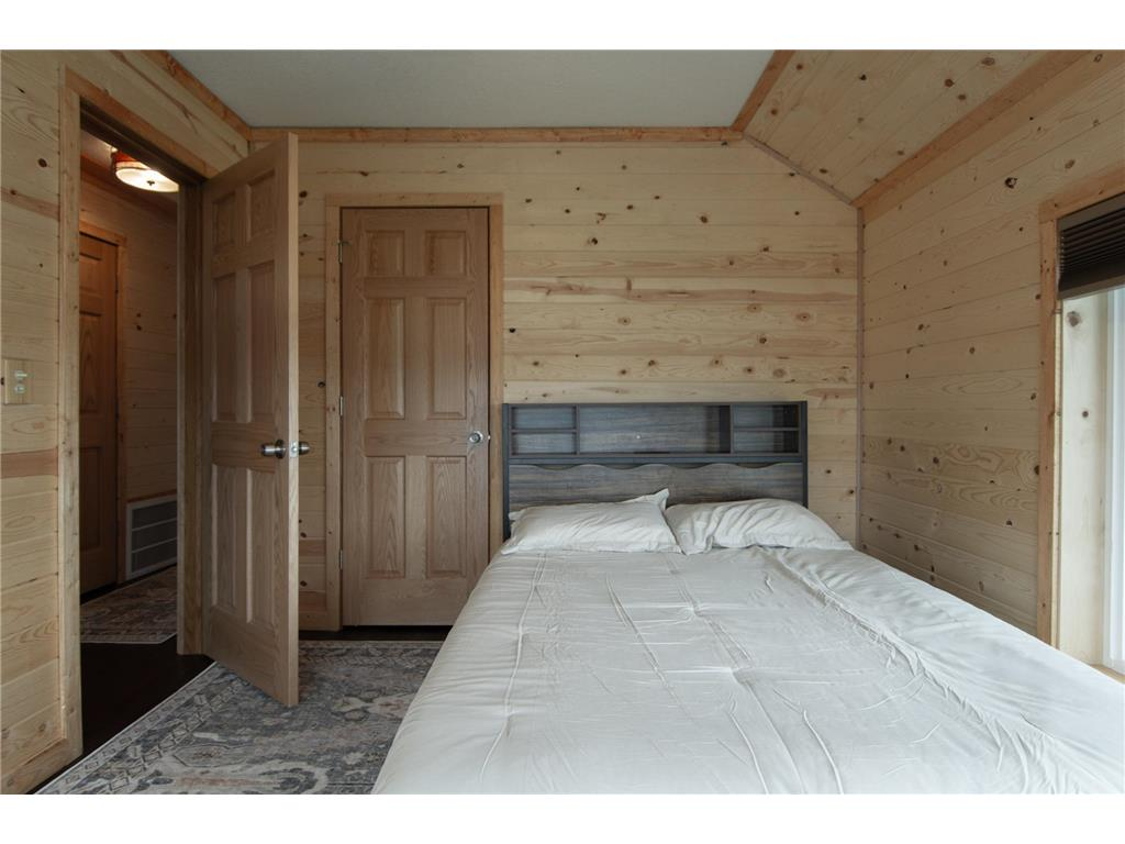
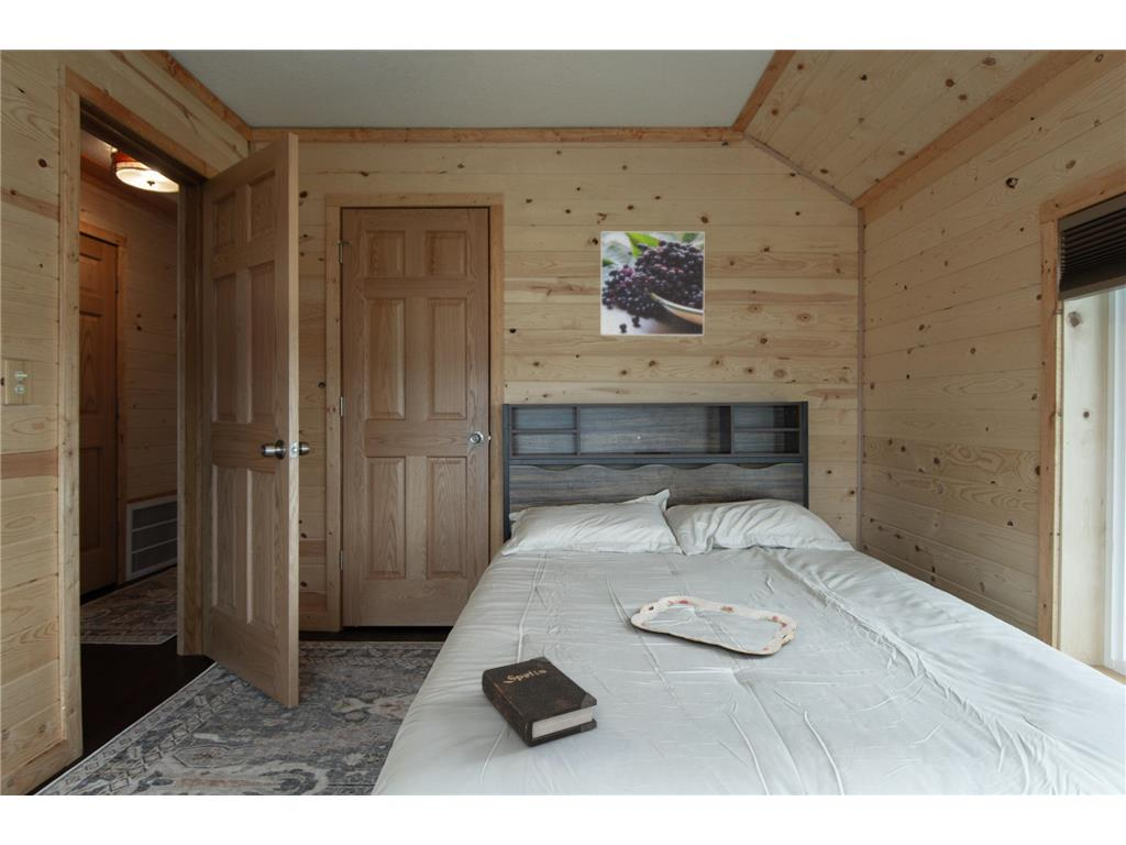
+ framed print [599,230,706,338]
+ serving tray [630,594,798,656]
+ hardback book [481,655,598,747]
